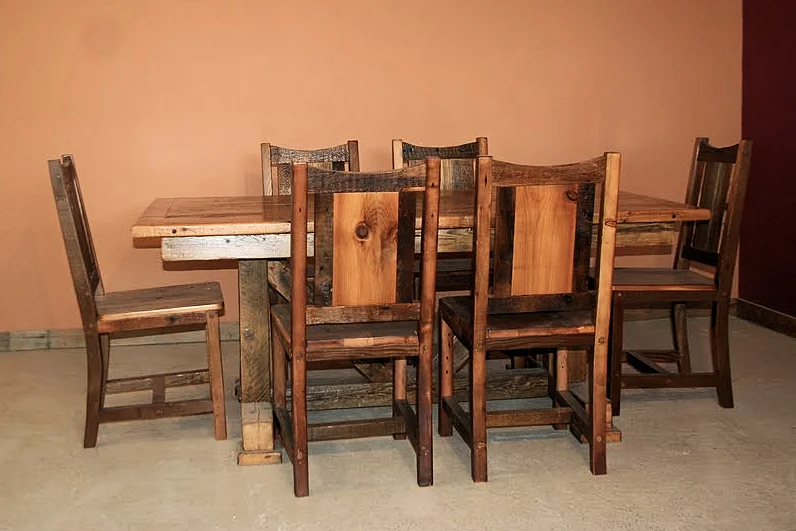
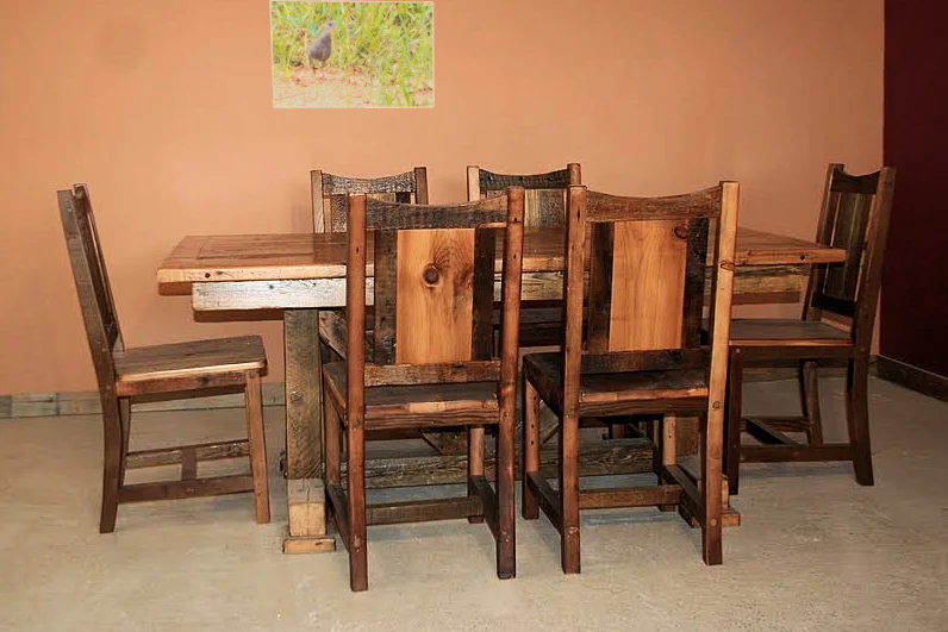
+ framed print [269,0,435,109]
